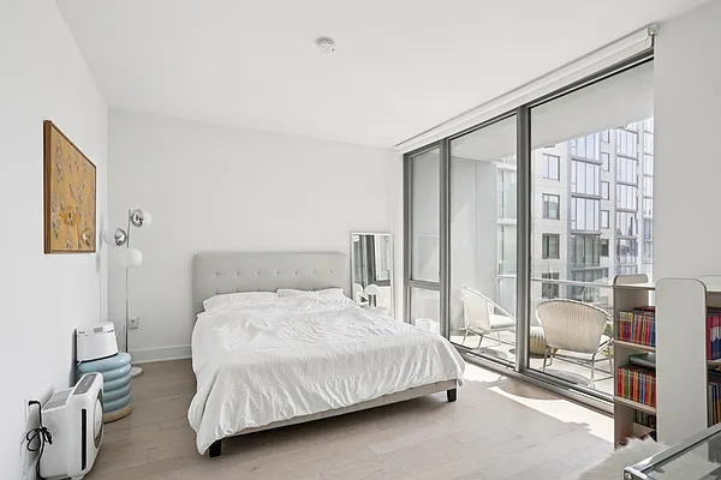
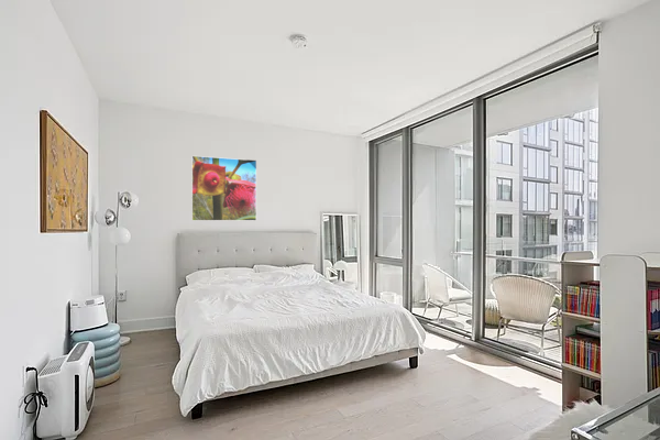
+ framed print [190,155,257,222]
